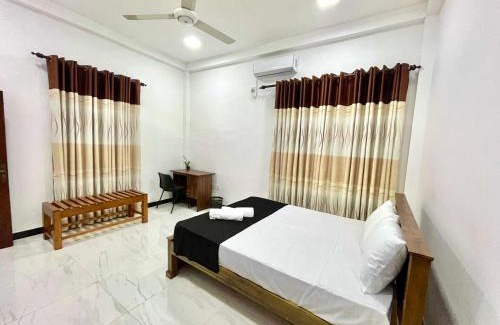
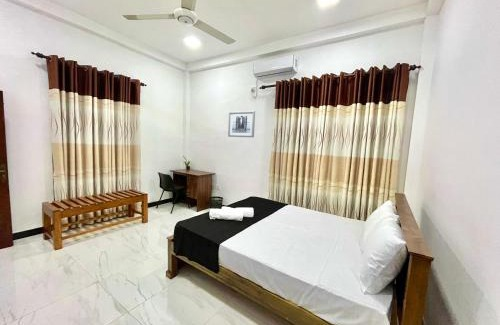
+ wall art [227,110,256,138]
